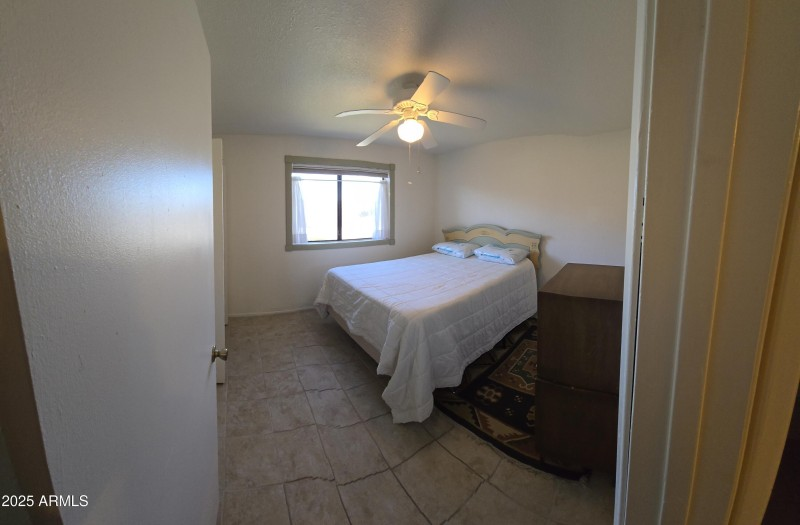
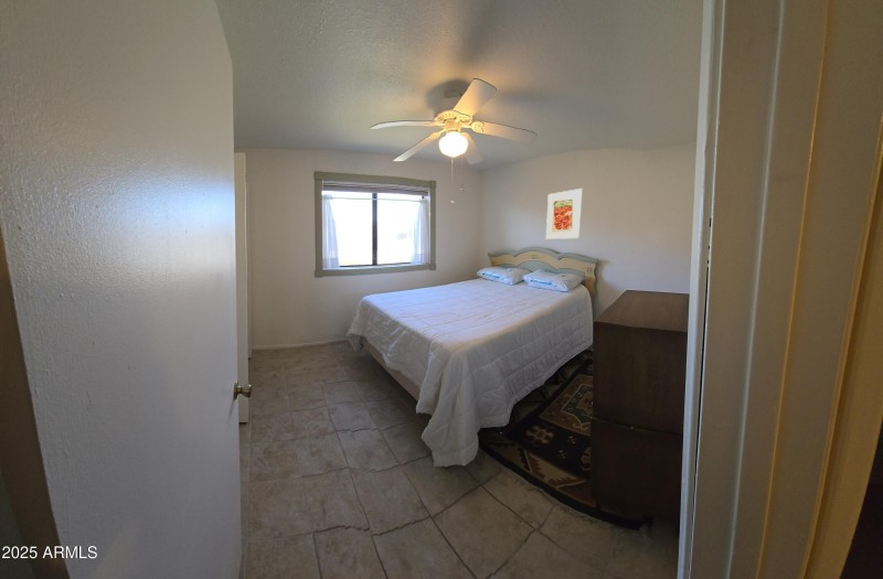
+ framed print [545,187,584,240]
